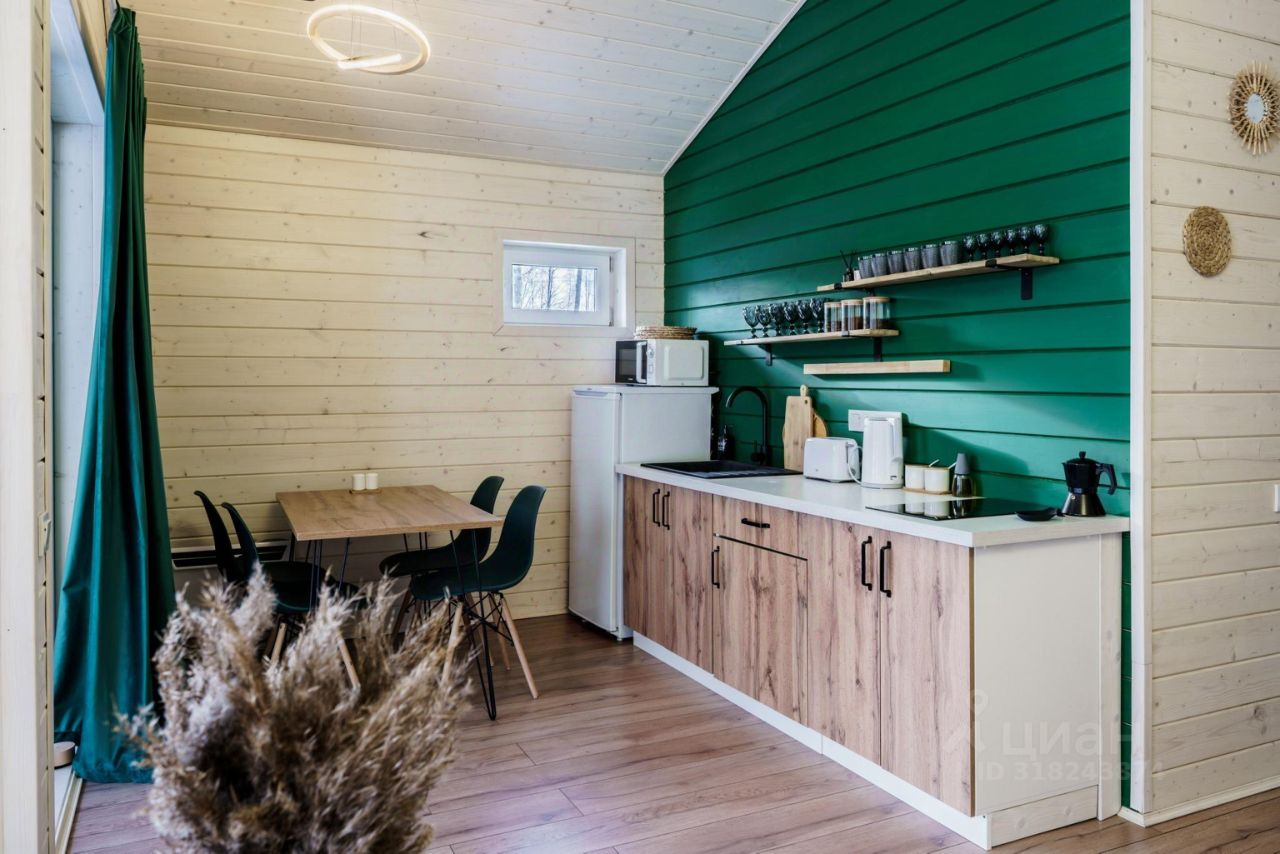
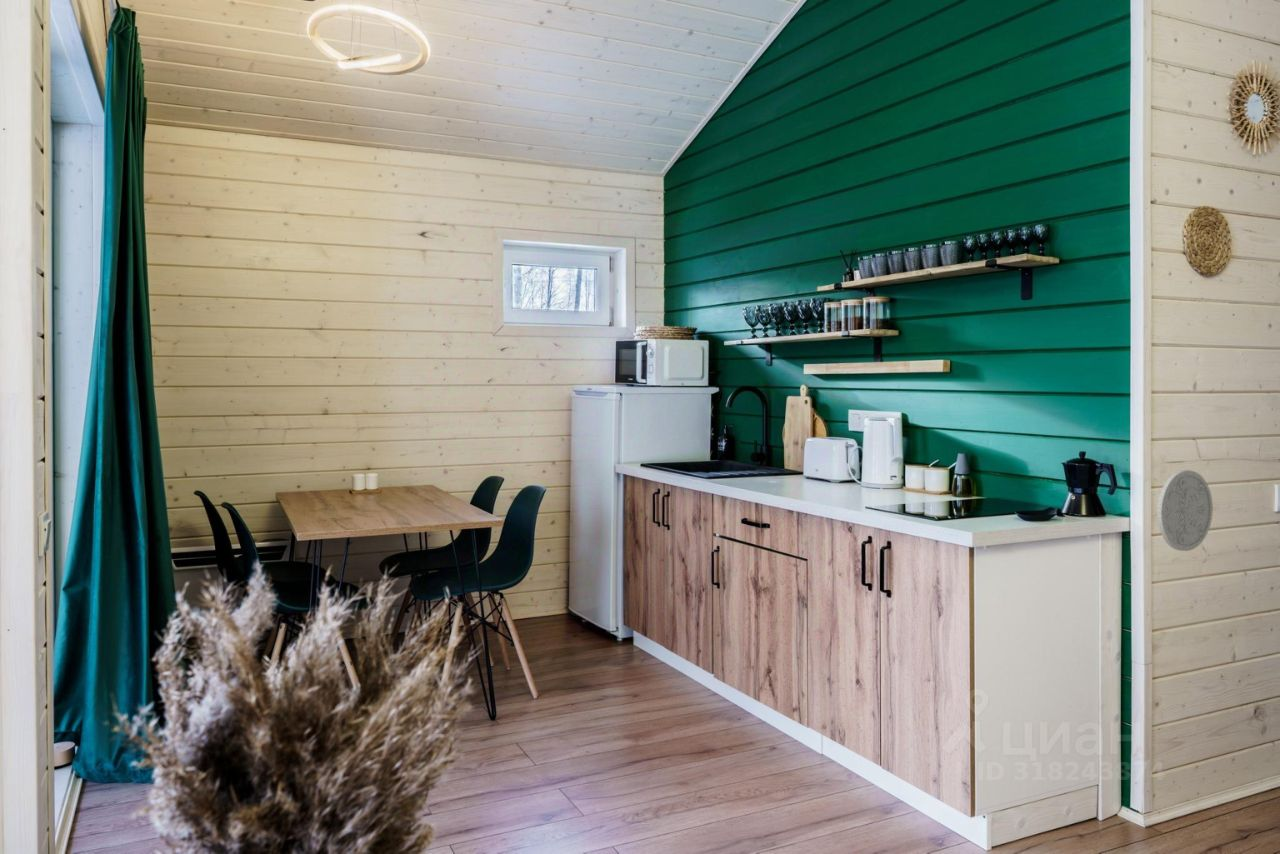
+ decorative medallion [1156,469,1214,552]
